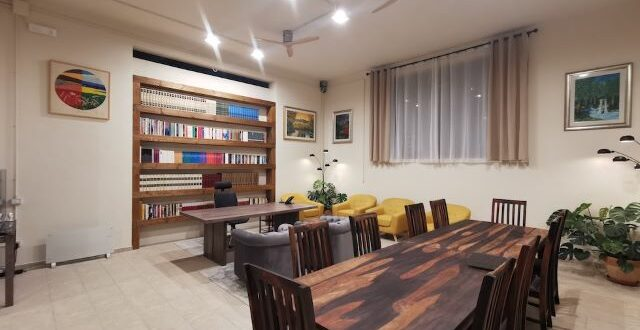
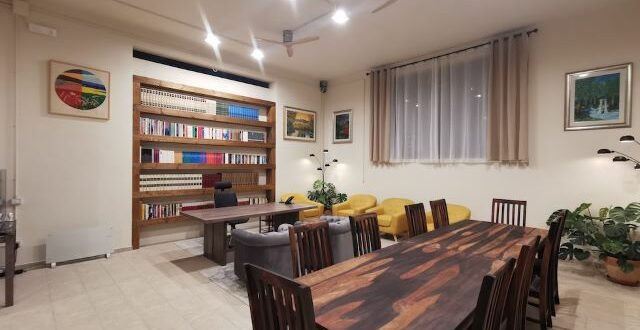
- notebook [465,251,507,272]
